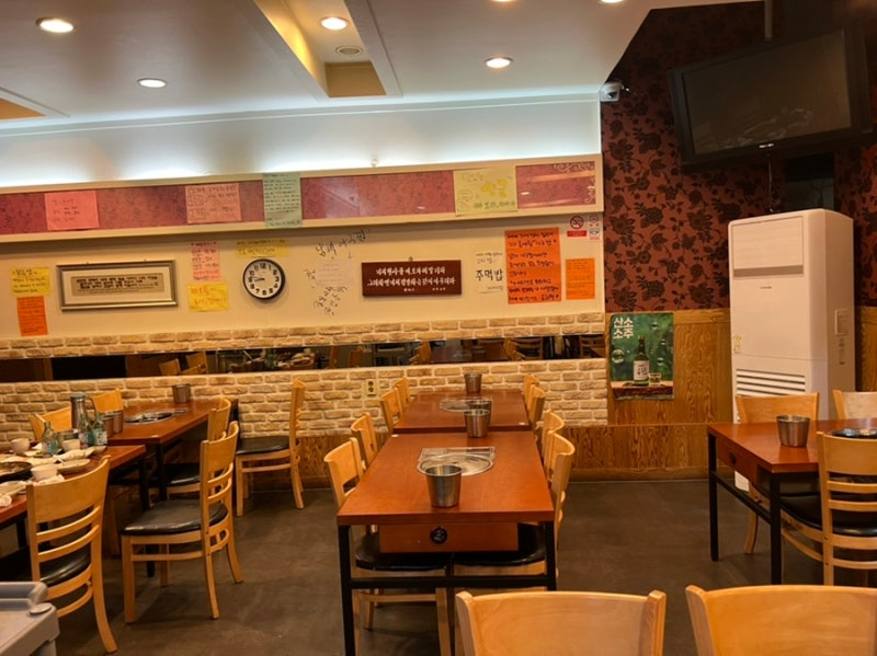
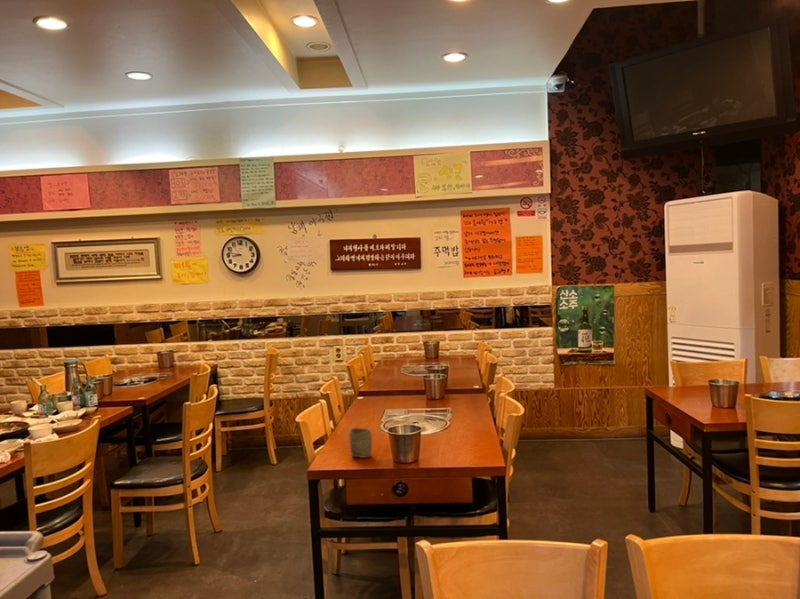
+ cup [349,427,373,459]
